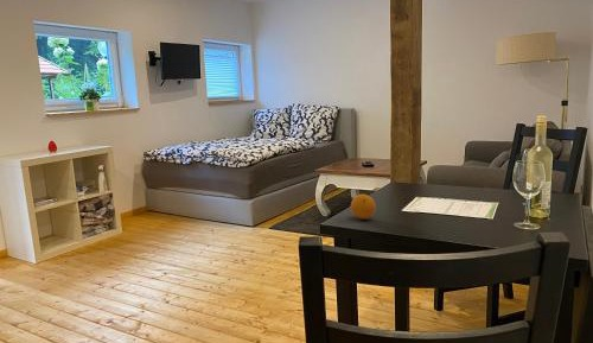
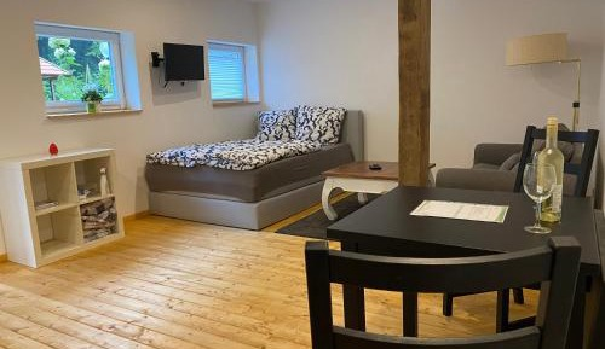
- fruit [350,193,377,221]
